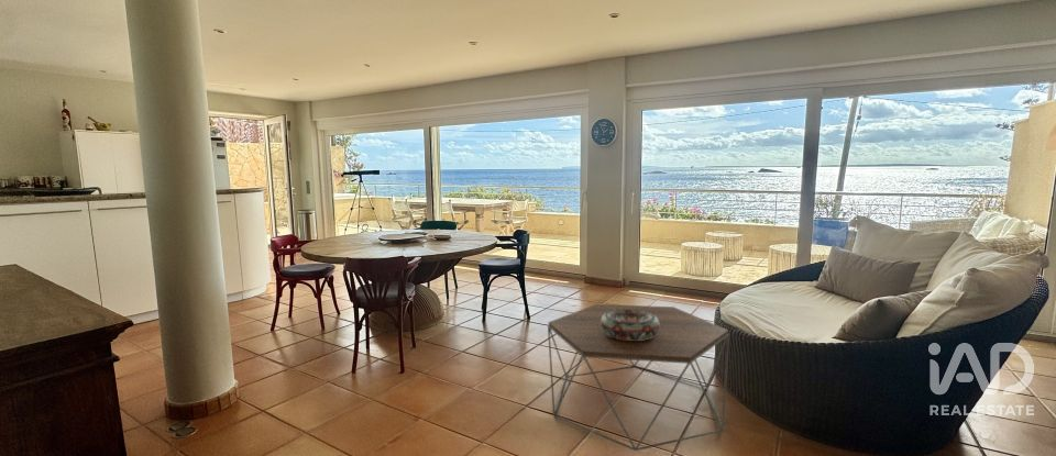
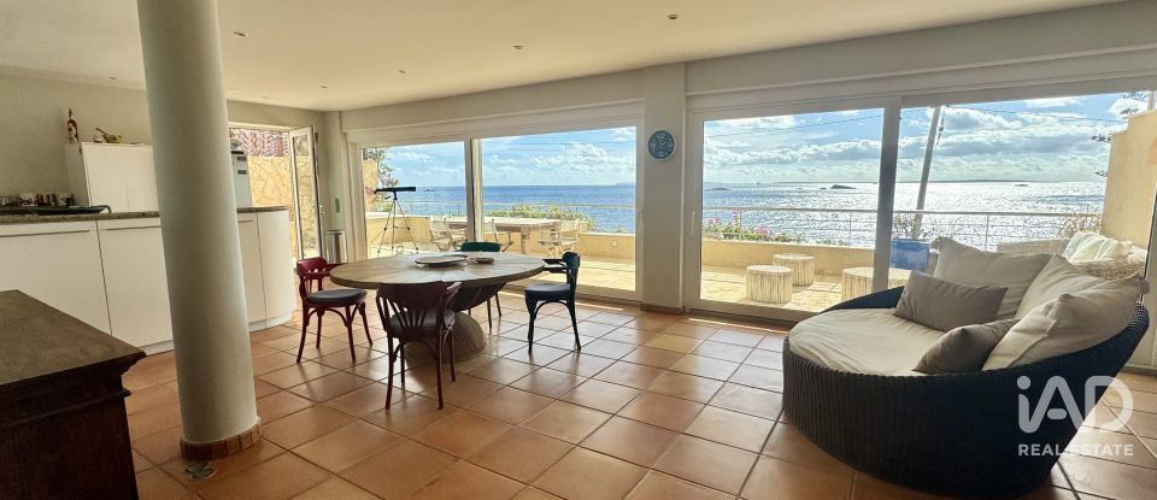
- decorative bowl [601,309,660,341]
- coffee table [547,303,730,452]
